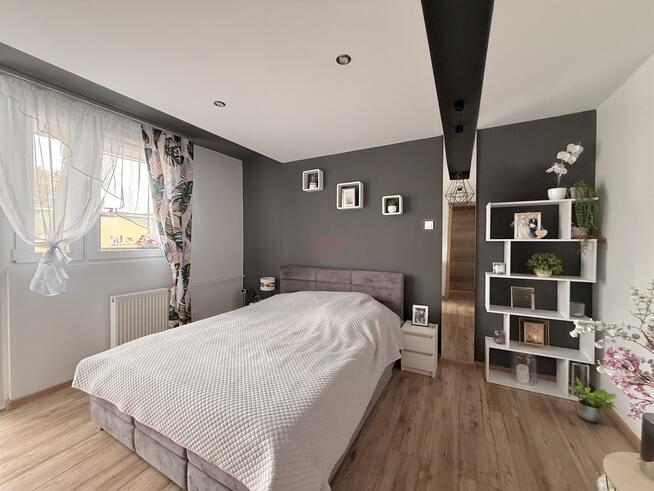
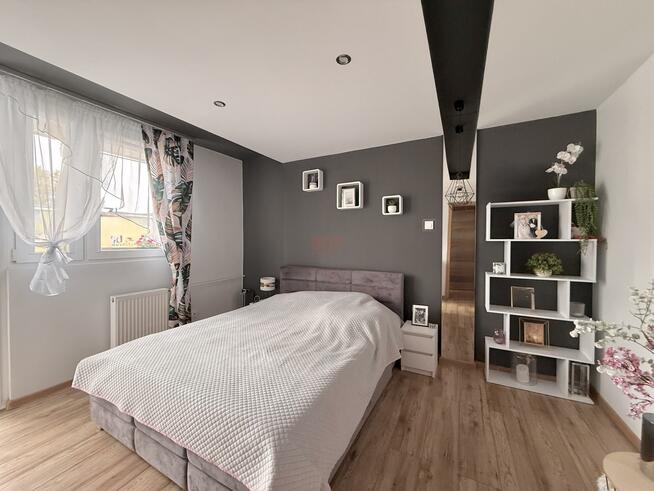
- potted plant [567,376,618,423]
